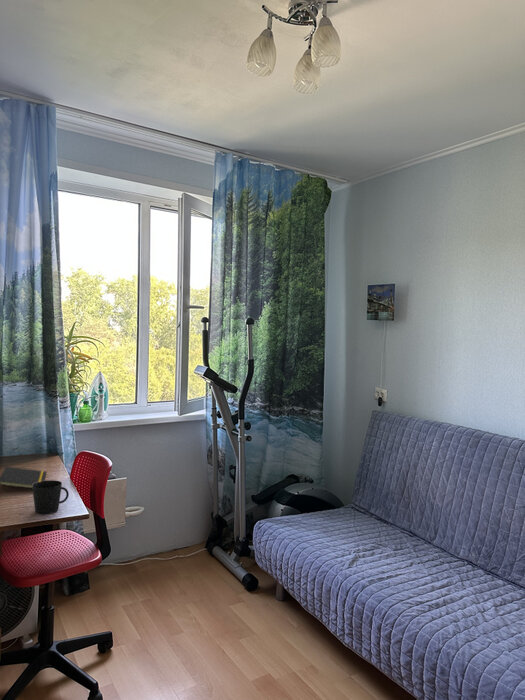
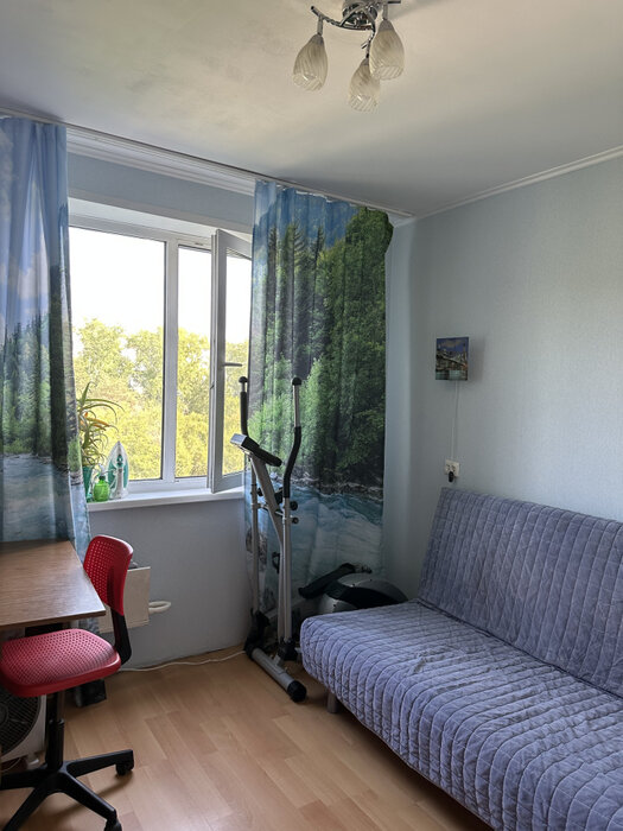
- cup [31,479,70,515]
- notepad [0,466,48,489]
